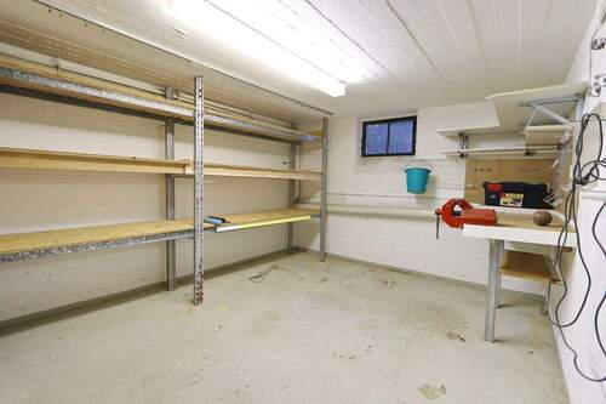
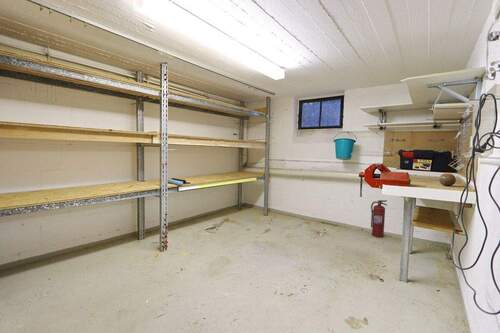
+ fire extinguisher [370,199,388,238]
